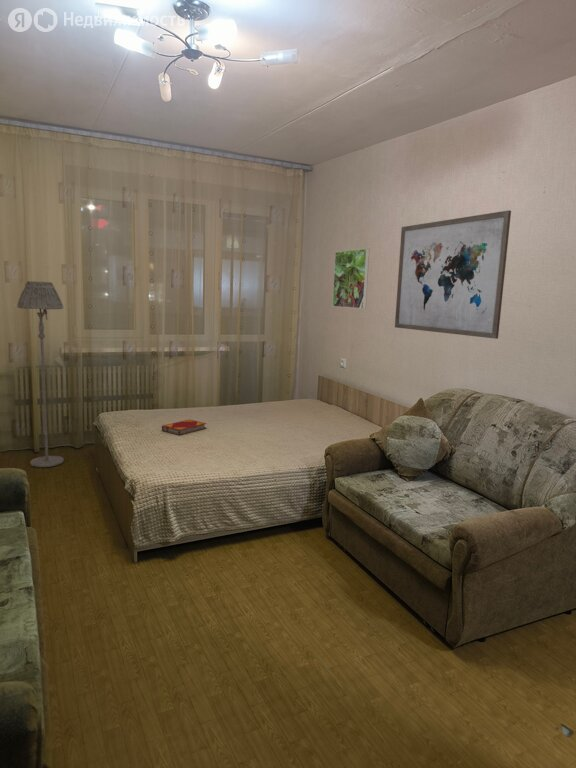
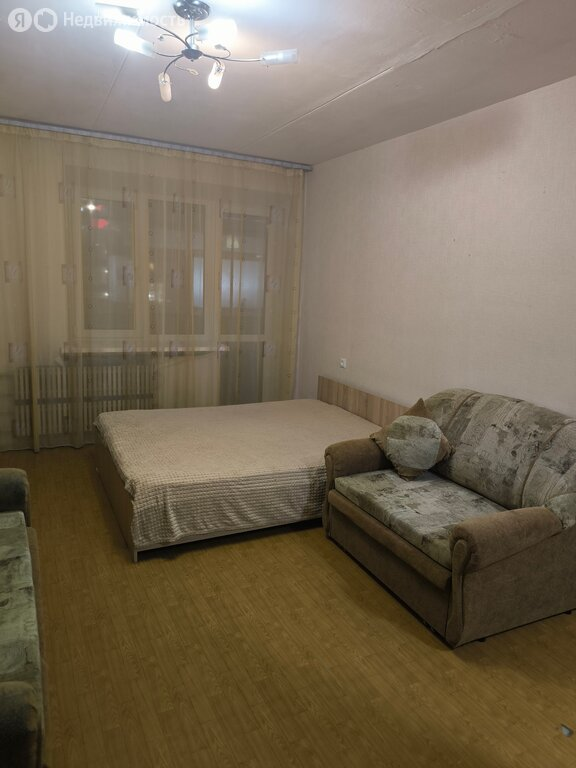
- floor lamp [16,280,65,468]
- wall art [394,209,512,340]
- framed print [332,247,370,310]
- hardback book [161,418,208,436]
